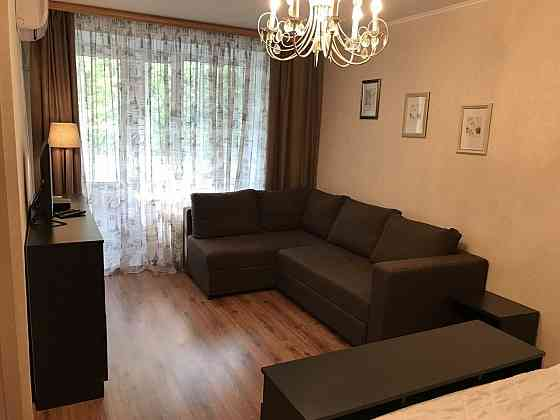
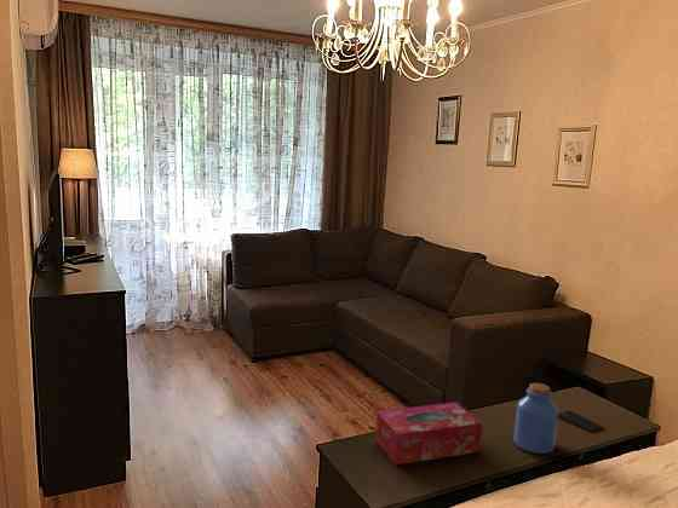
+ smartphone [558,410,605,434]
+ jar [512,382,559,455]
+ tissue box [374,402,483,466]
